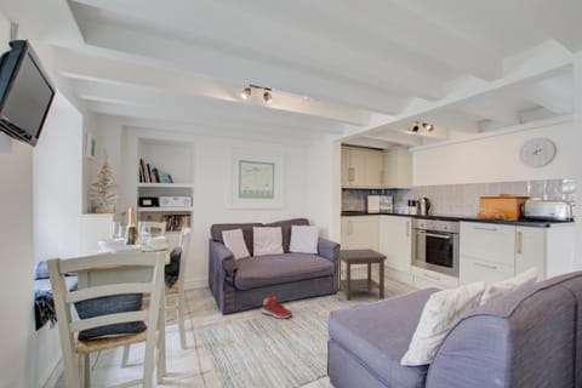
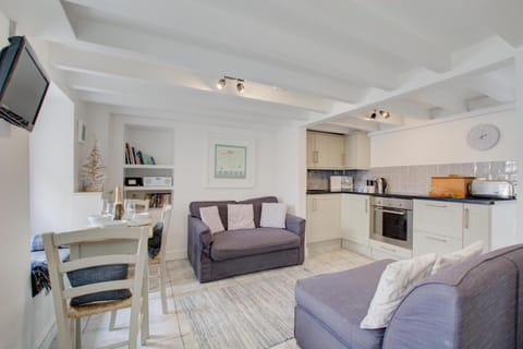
- sneaker [261,292,293,320]
- side table [337,247,388,302]
